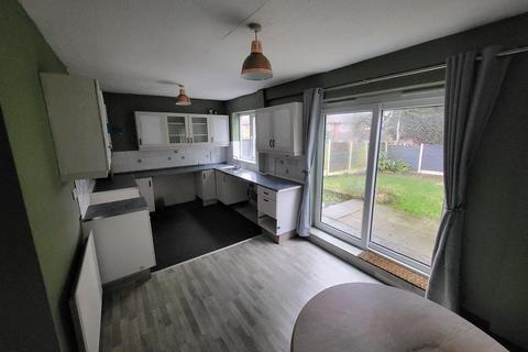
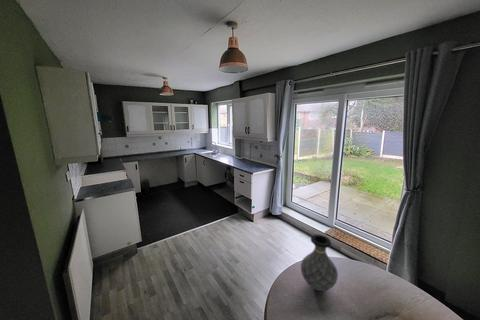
+ vase [300,234,339,292]
